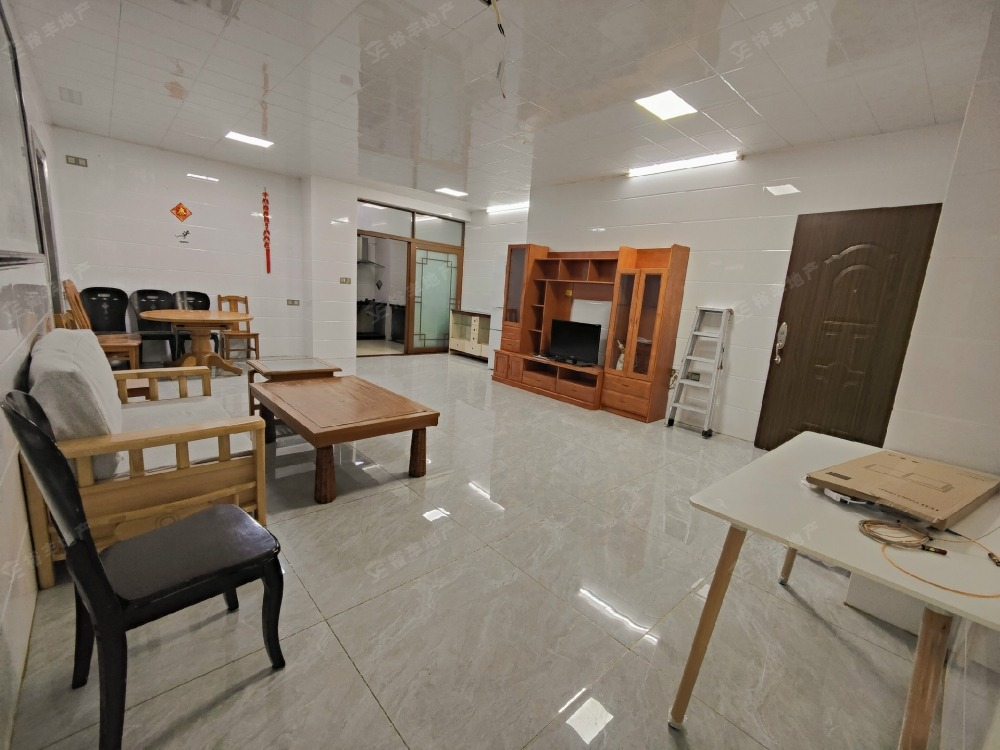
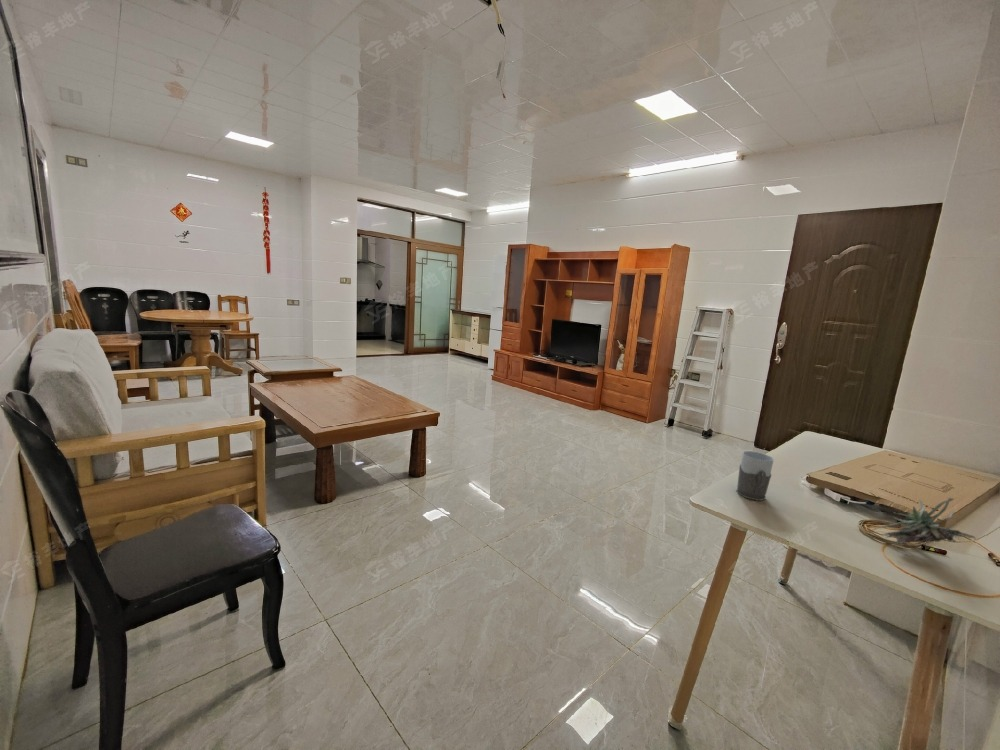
+ mug [735,450,775,502]
+ succulent plant [879,497,977,545]
